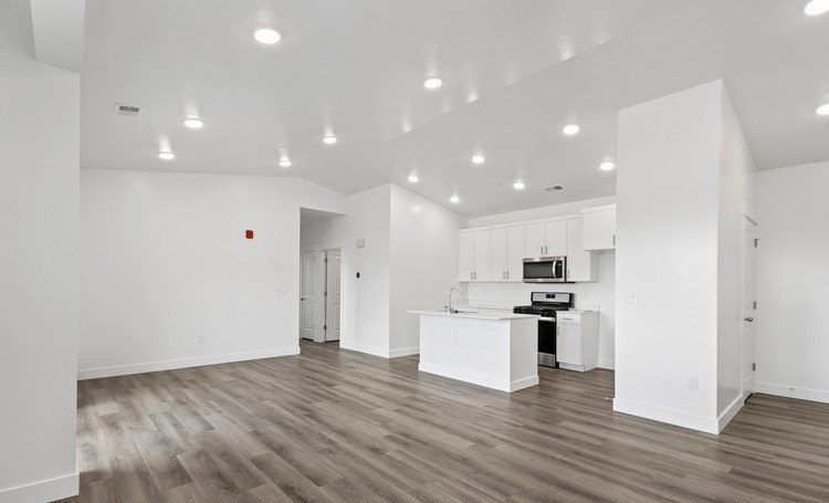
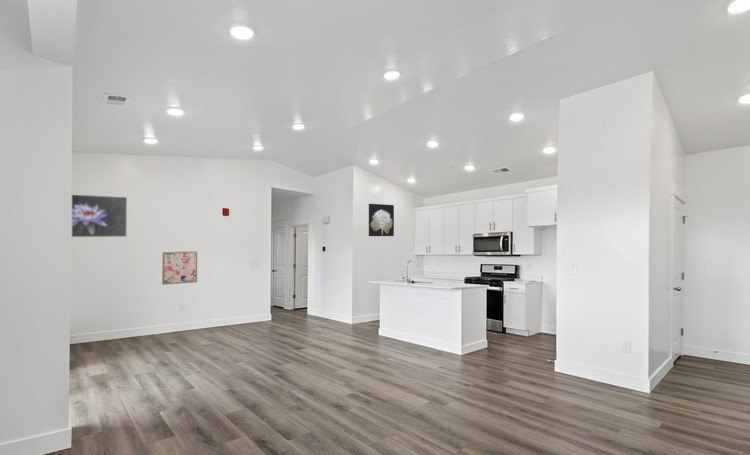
+ wall art [161,250,198,286]
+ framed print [71,193,128,238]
+ wall art [368,203,395,237]
